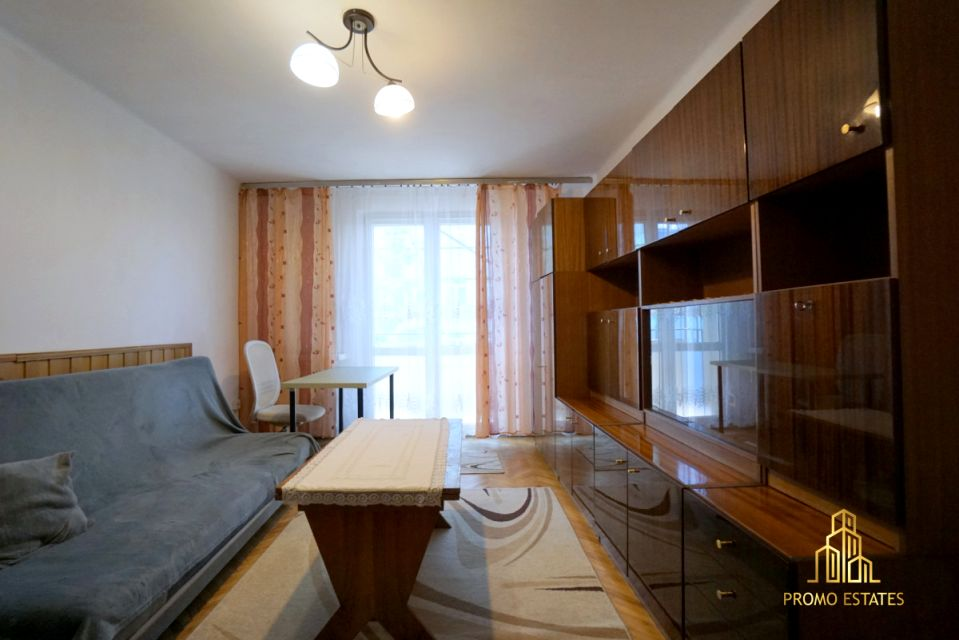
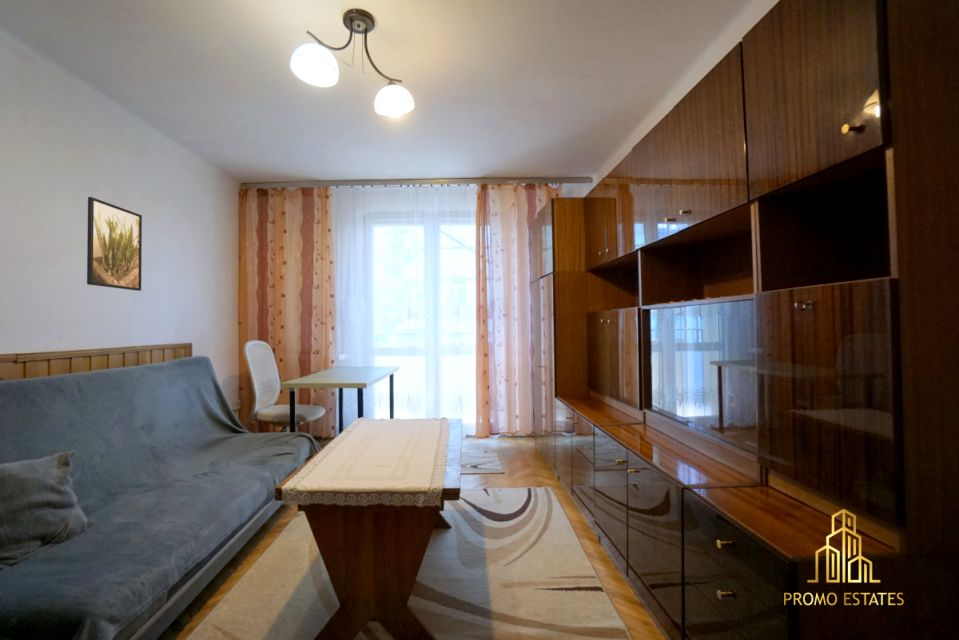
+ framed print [86,196,143,292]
